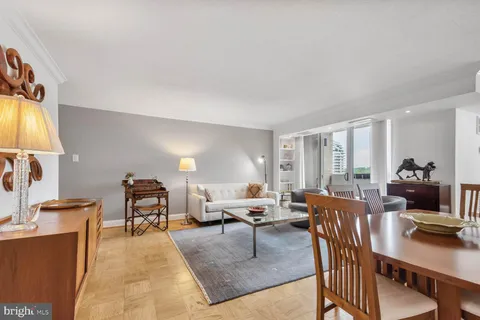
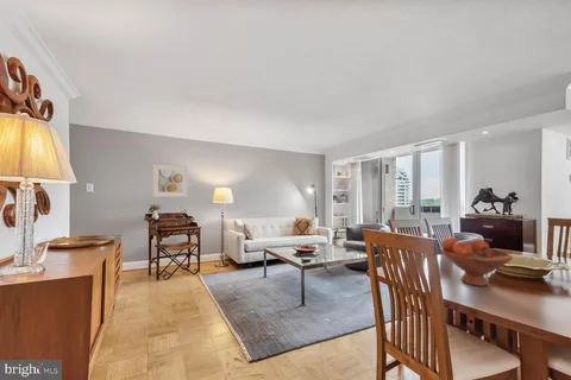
+ fruit bowl [439,236,514,287]
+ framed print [151,163,189,198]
